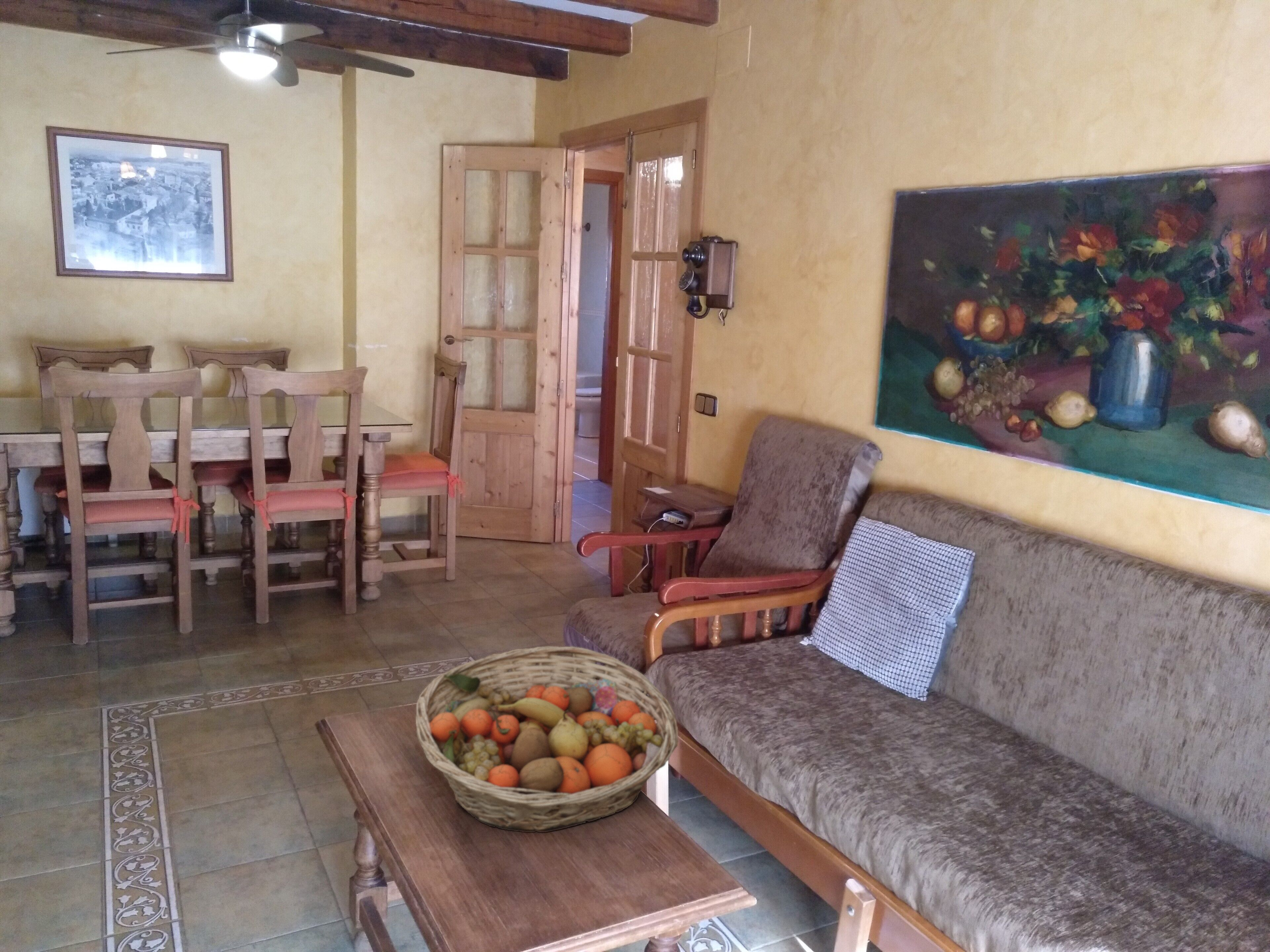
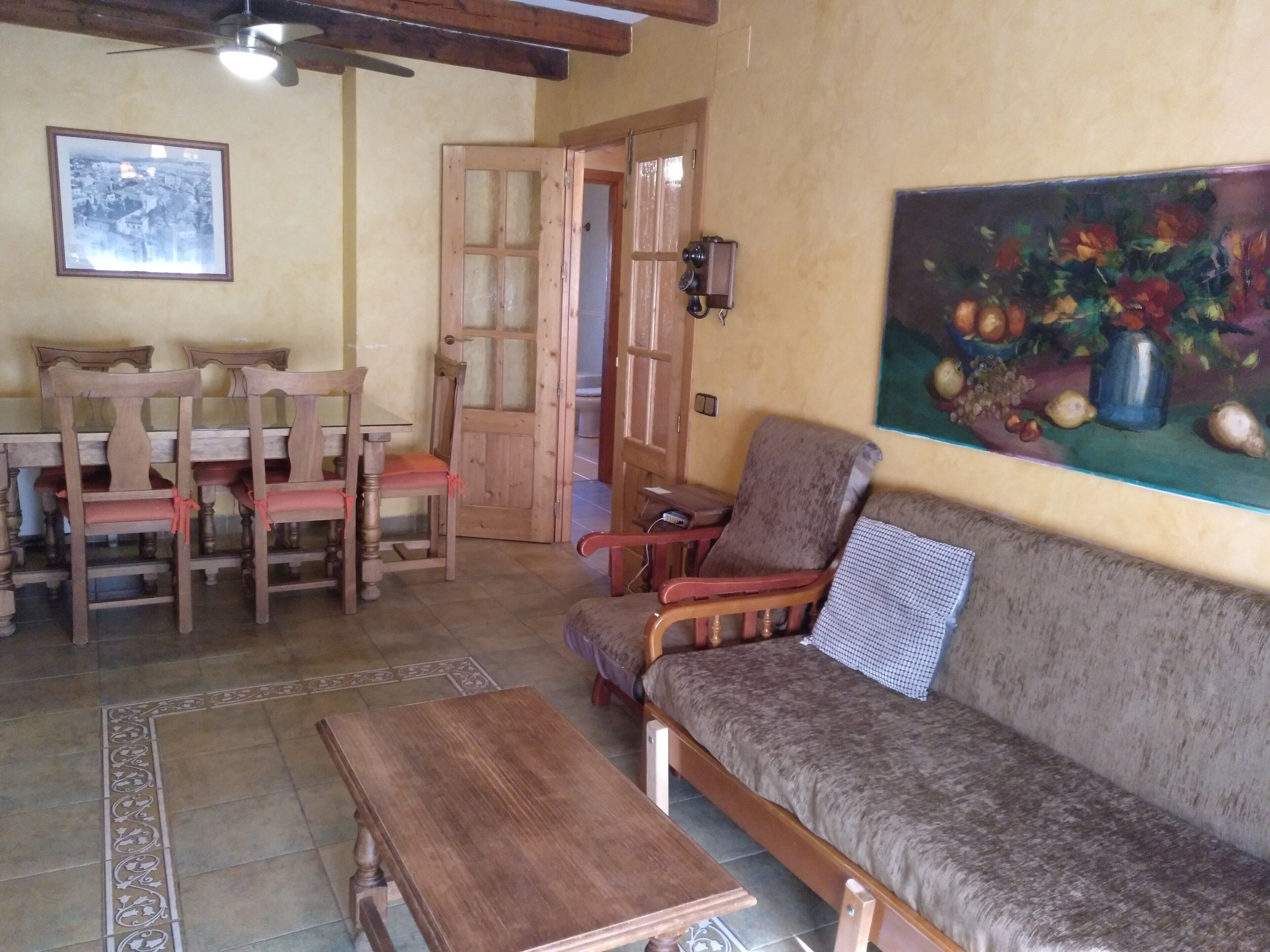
- fruit basket [415,646,679,833]
